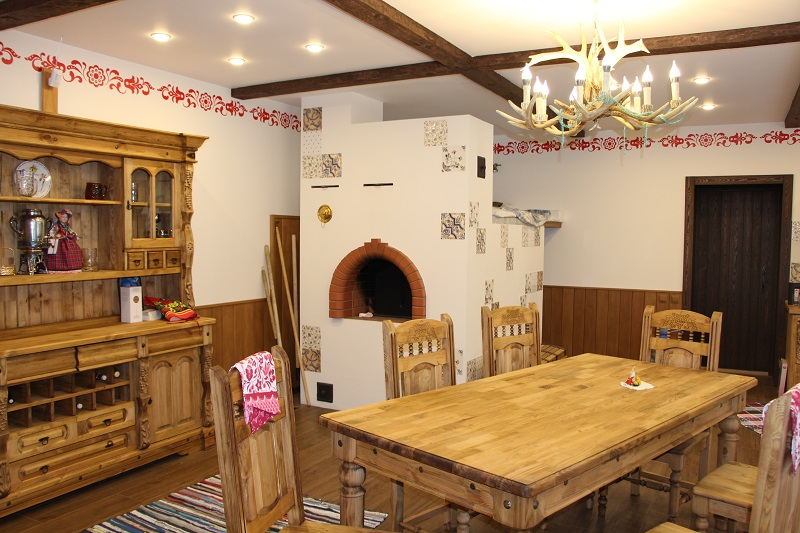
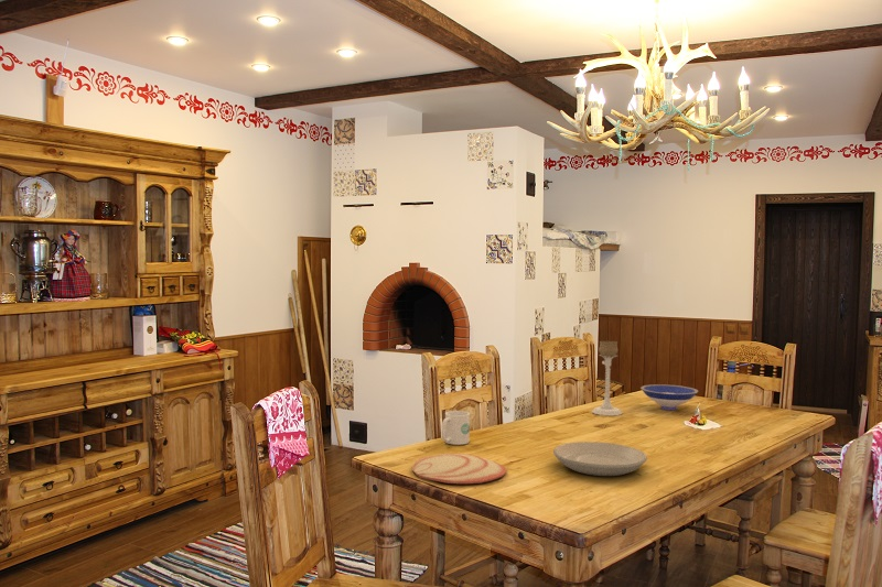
+ plate [411,453,507,485]
+ bowl [639,383,699,411]
+ candle holder [591,339,623,416]
+ plate [552,441,648,477]
+ mug [440,410,471,446]
